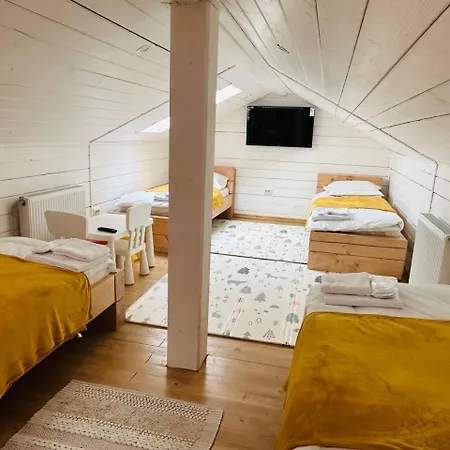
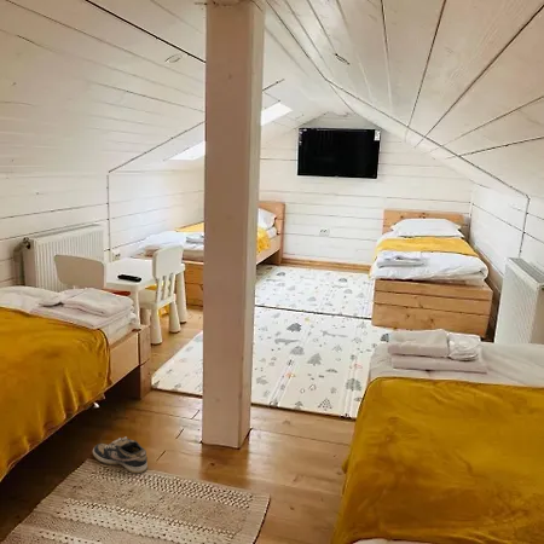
+ shoe [92,435,149,474]
